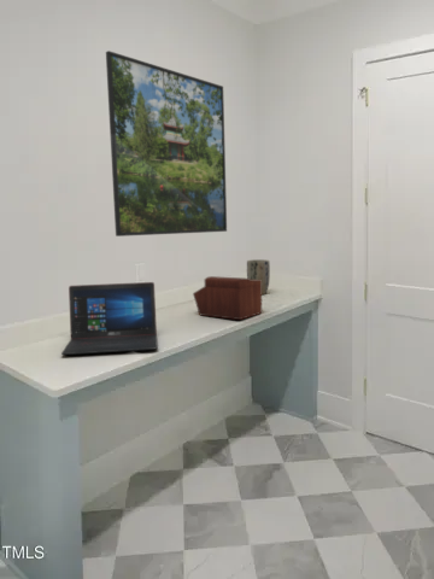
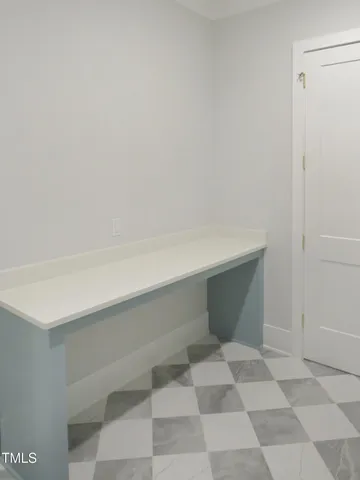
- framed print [105,49,228,238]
- sewing box [192,275,263,321]
- laptop [60,281,159,356]
- plant pot [246,258,271,296]
